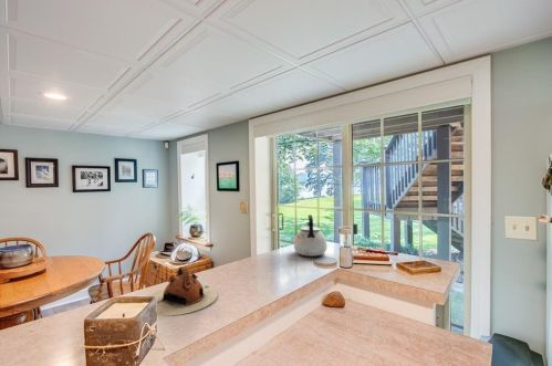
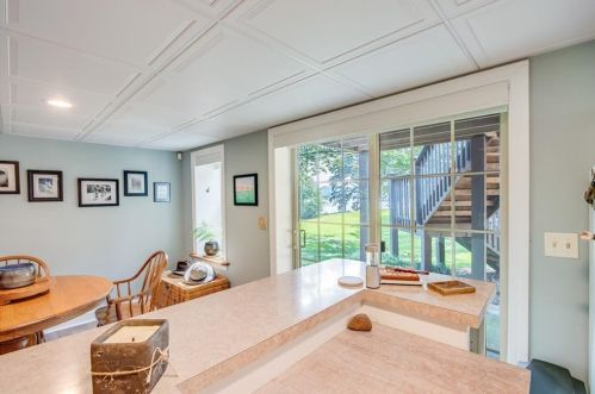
- teapot [147,265,218,317]
- kettle [293,213,329,258]
